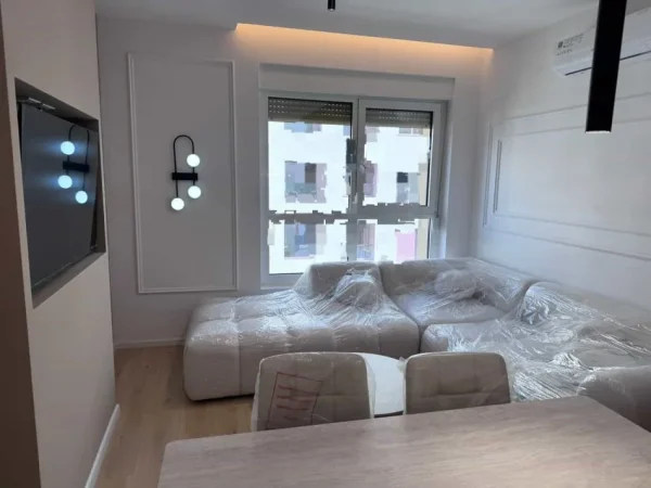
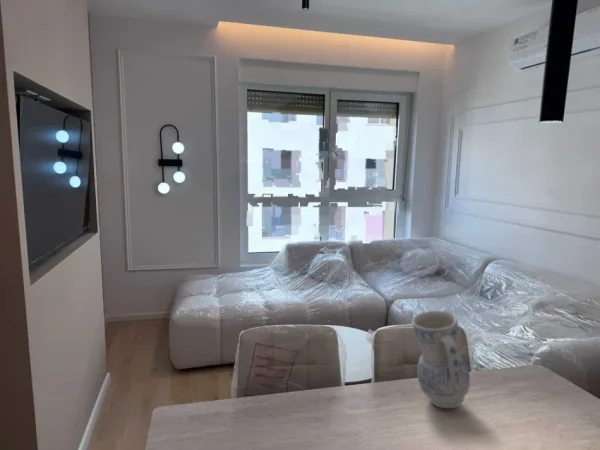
+ vase [411,310,471,409]
